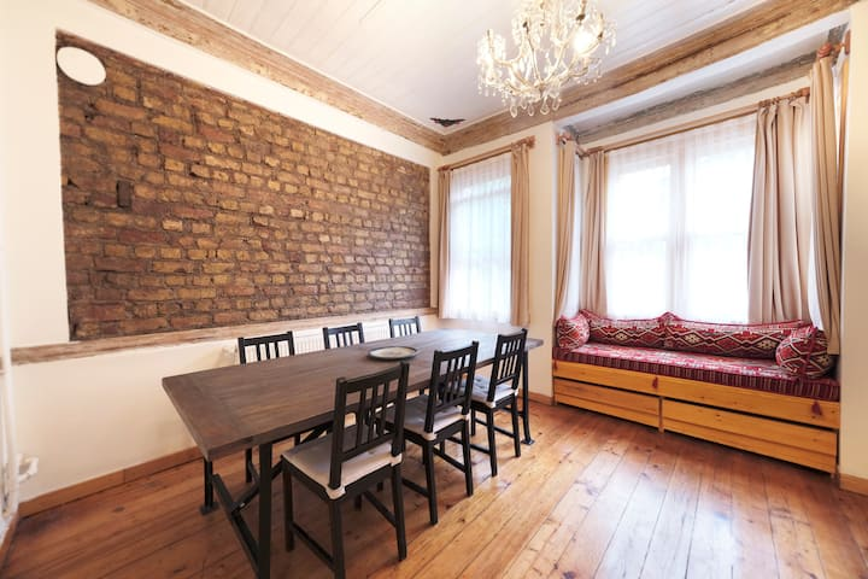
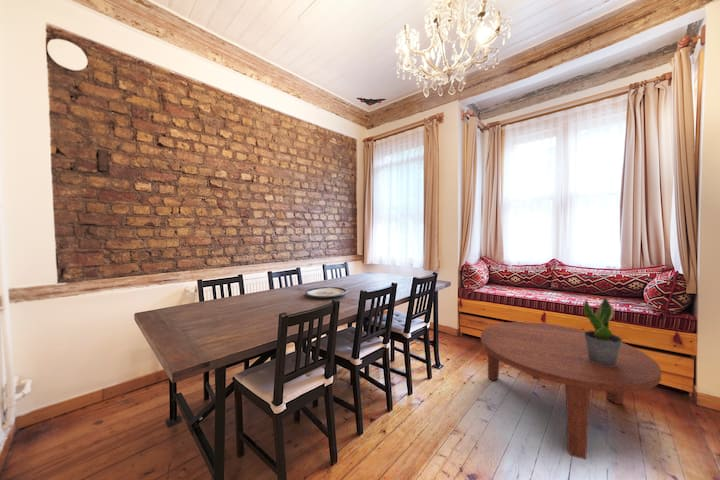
+ coffee table [480,321,662,460]
+ potted plant [583,296,623,367]
